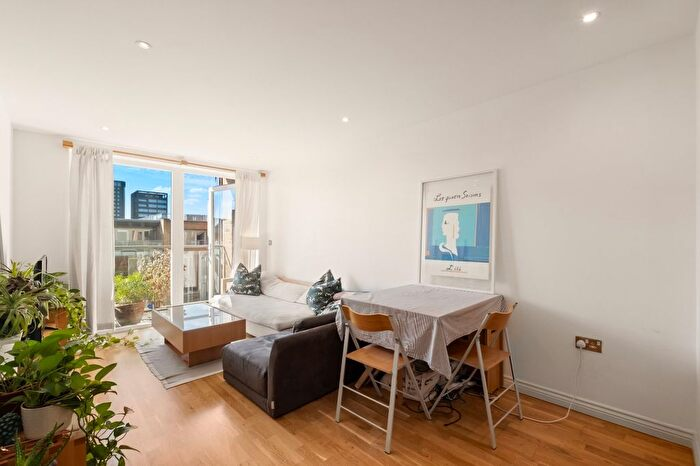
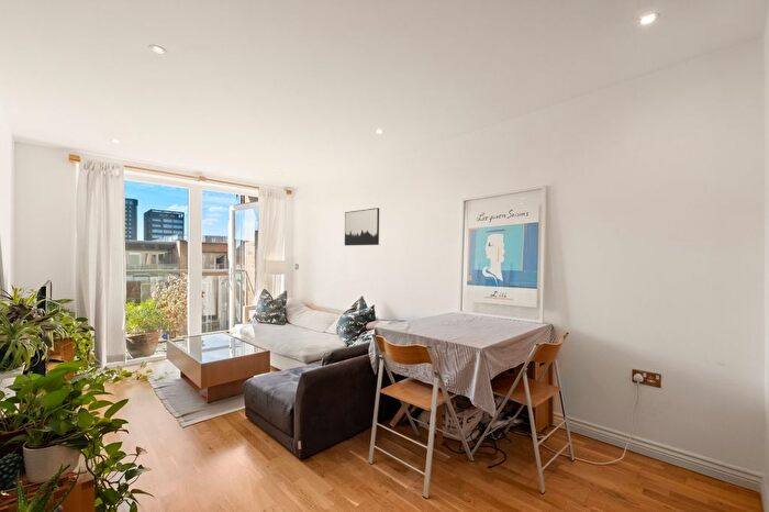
+ wall art [344,207,380,246]
